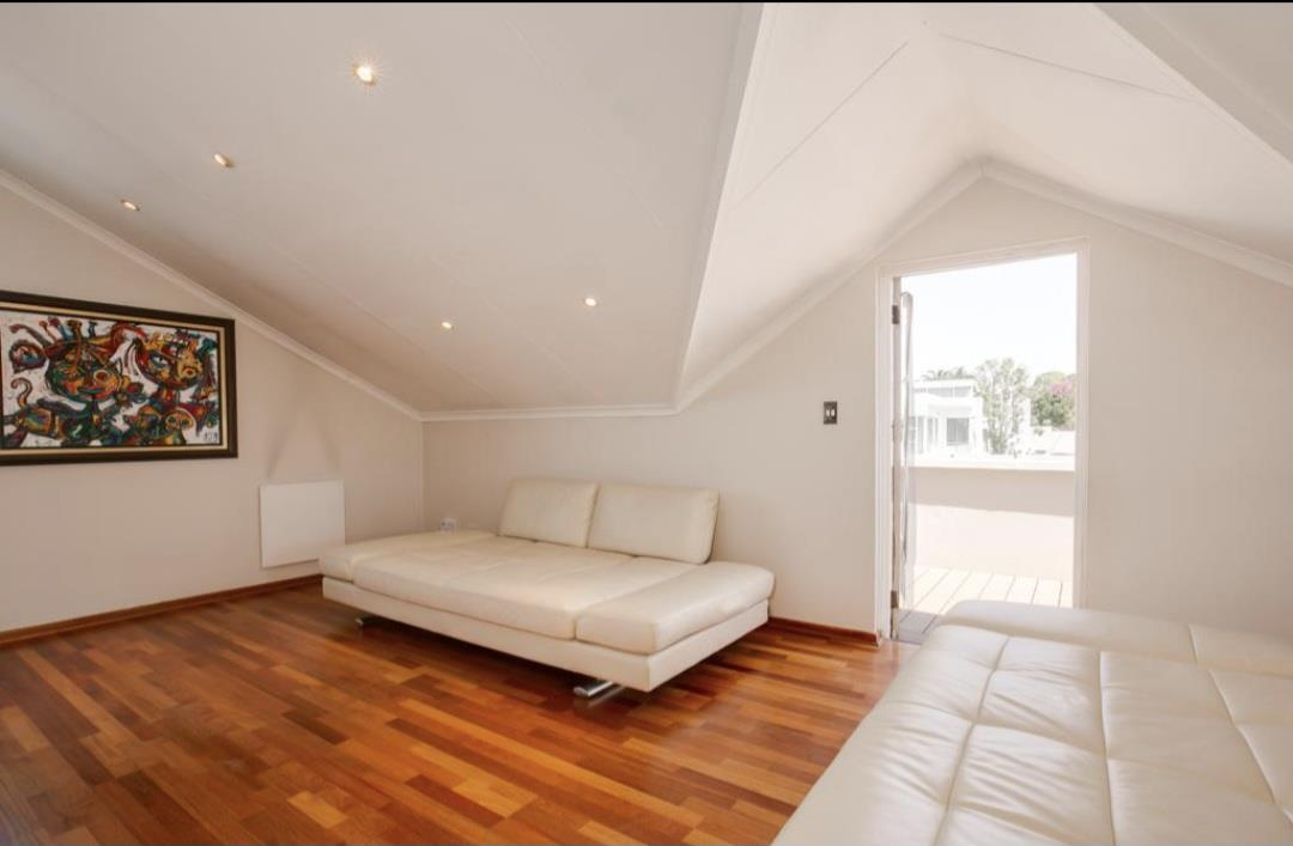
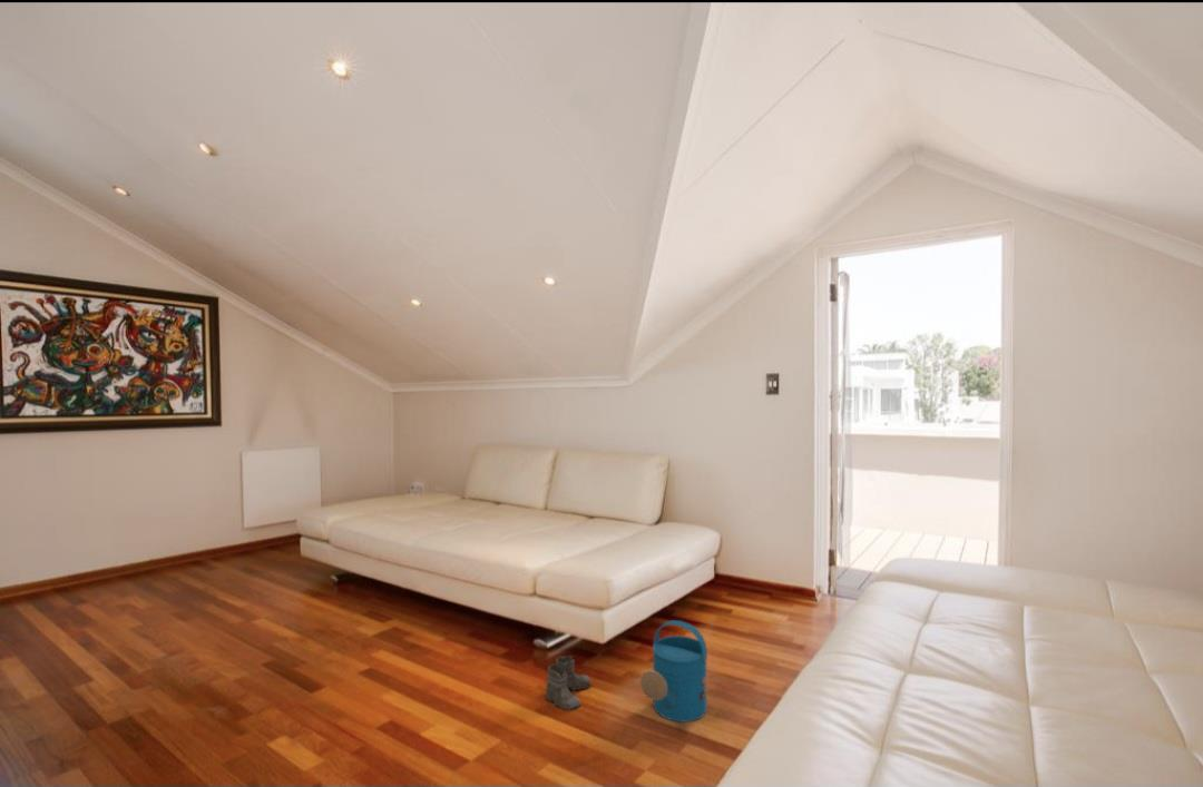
+ boots [544,655,593,711]
+ watering can [639,619,708,724]
